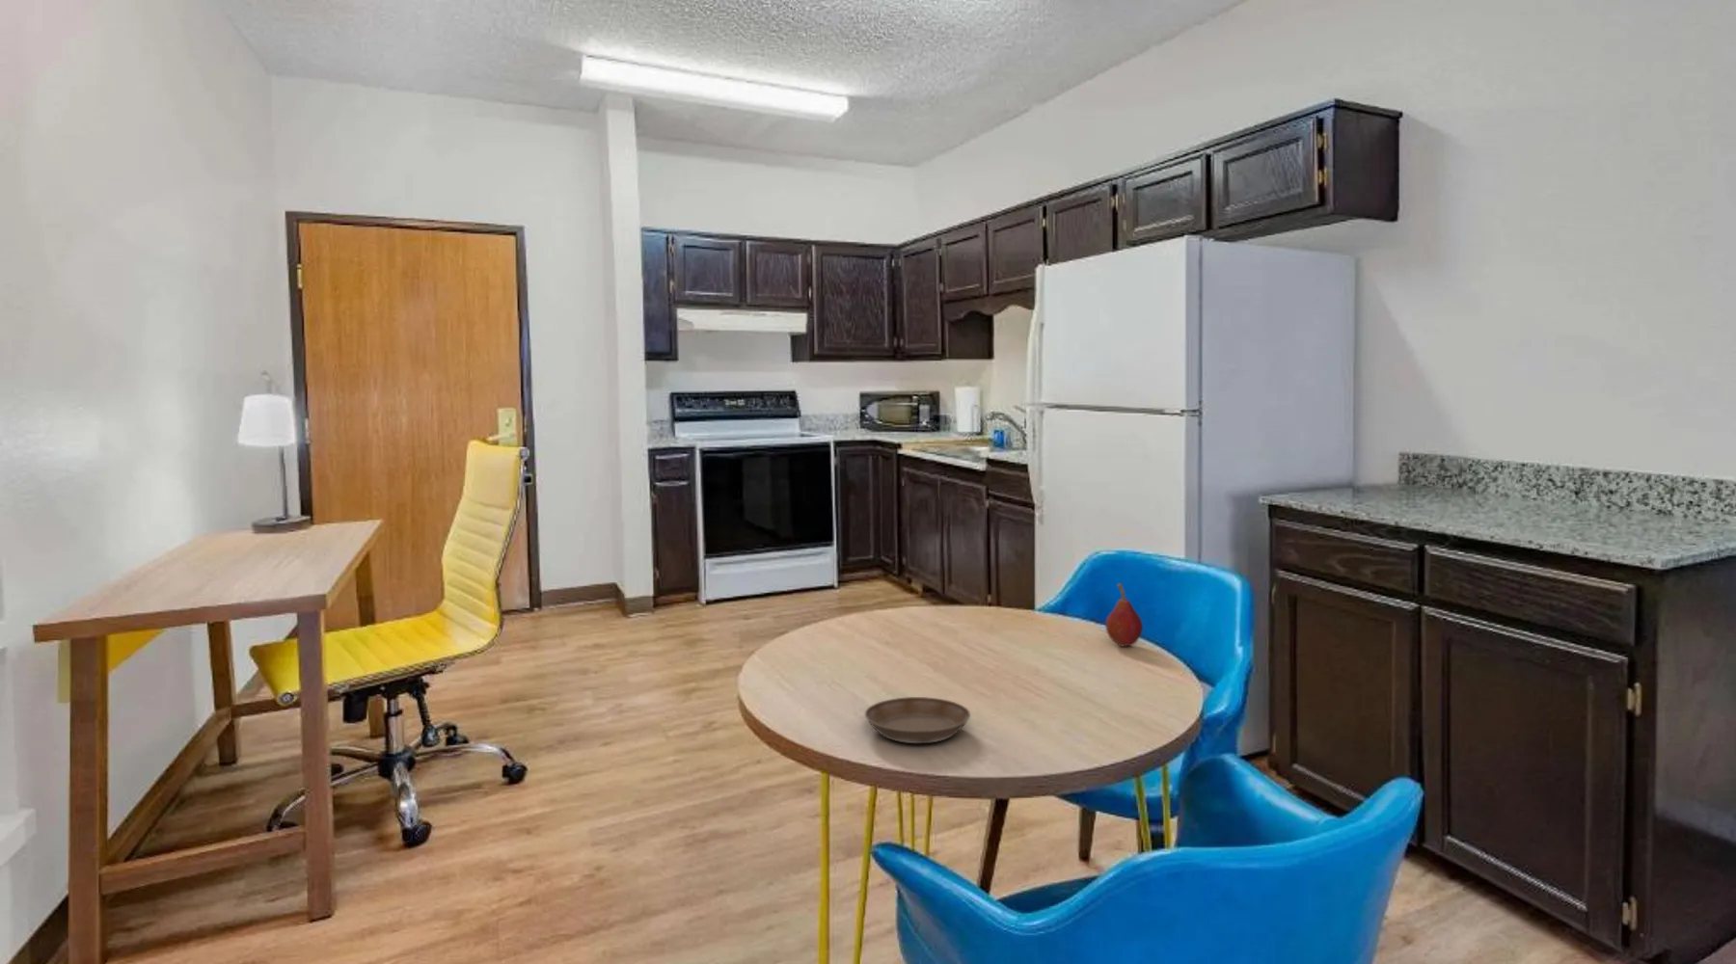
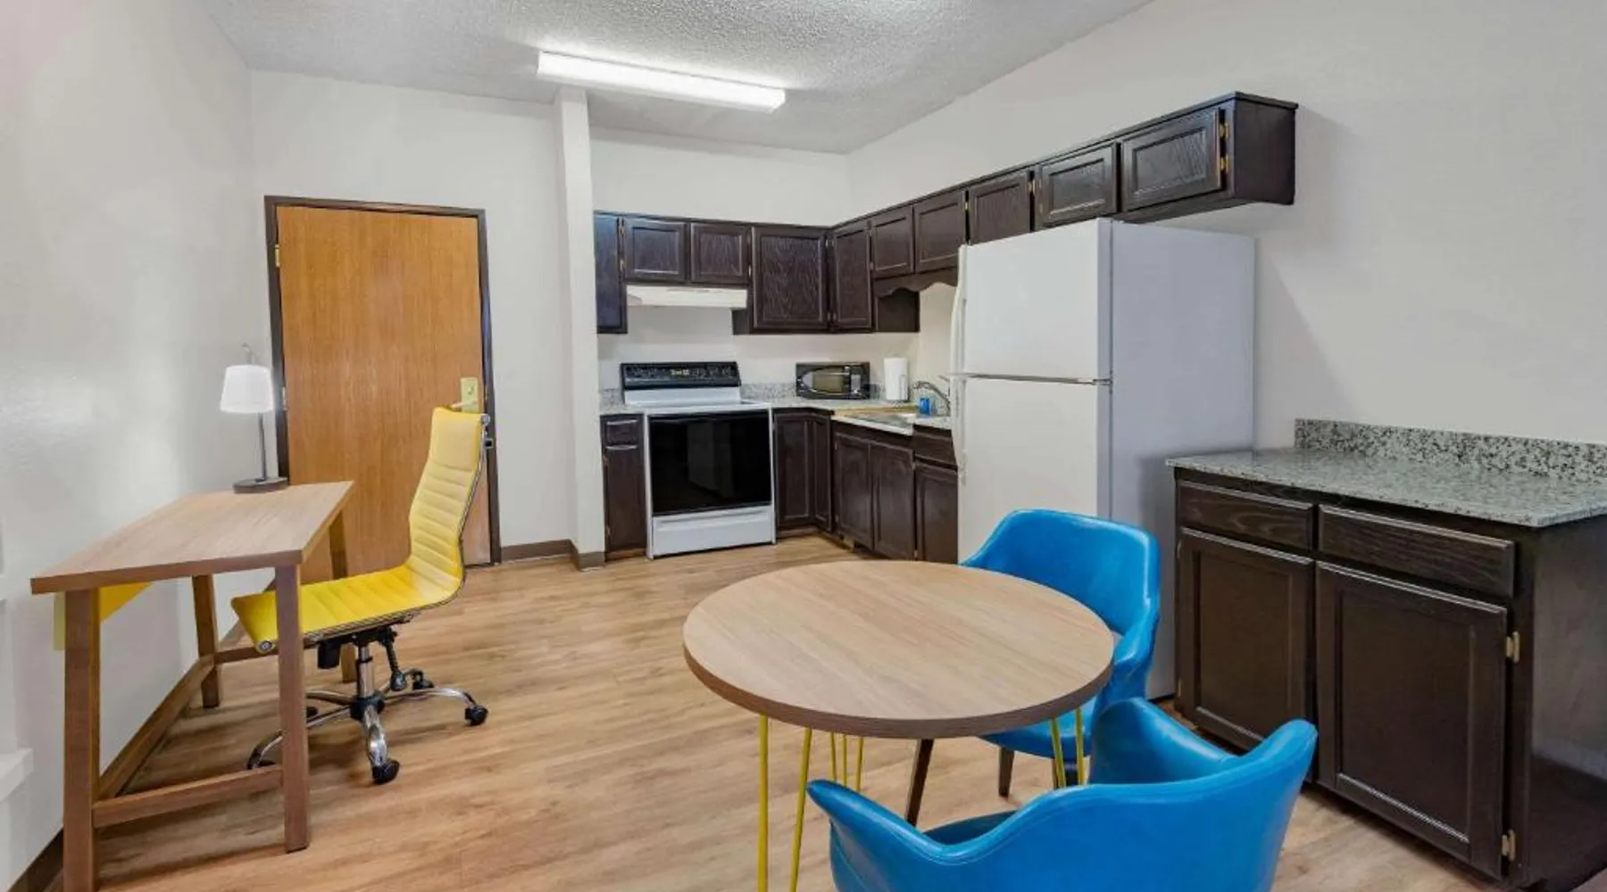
- saucer [864,696,971,744]
- fruit [1104,582,1143,647]
